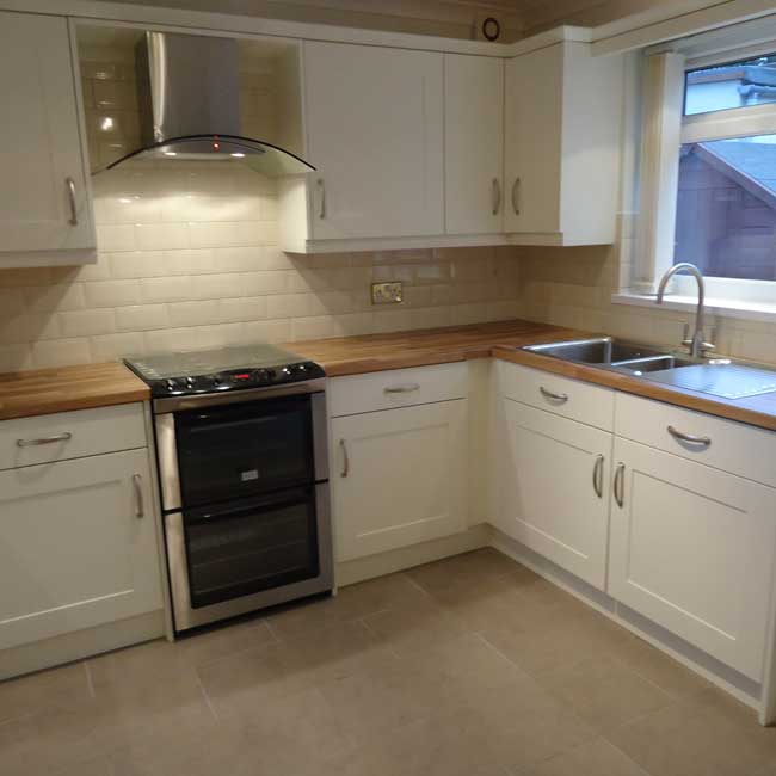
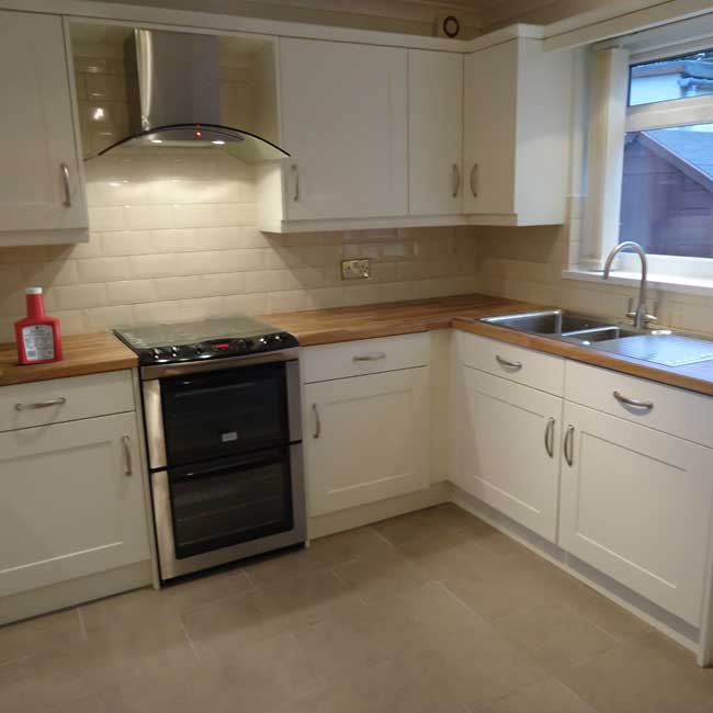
+ soap bottle [13,286,64,365]
